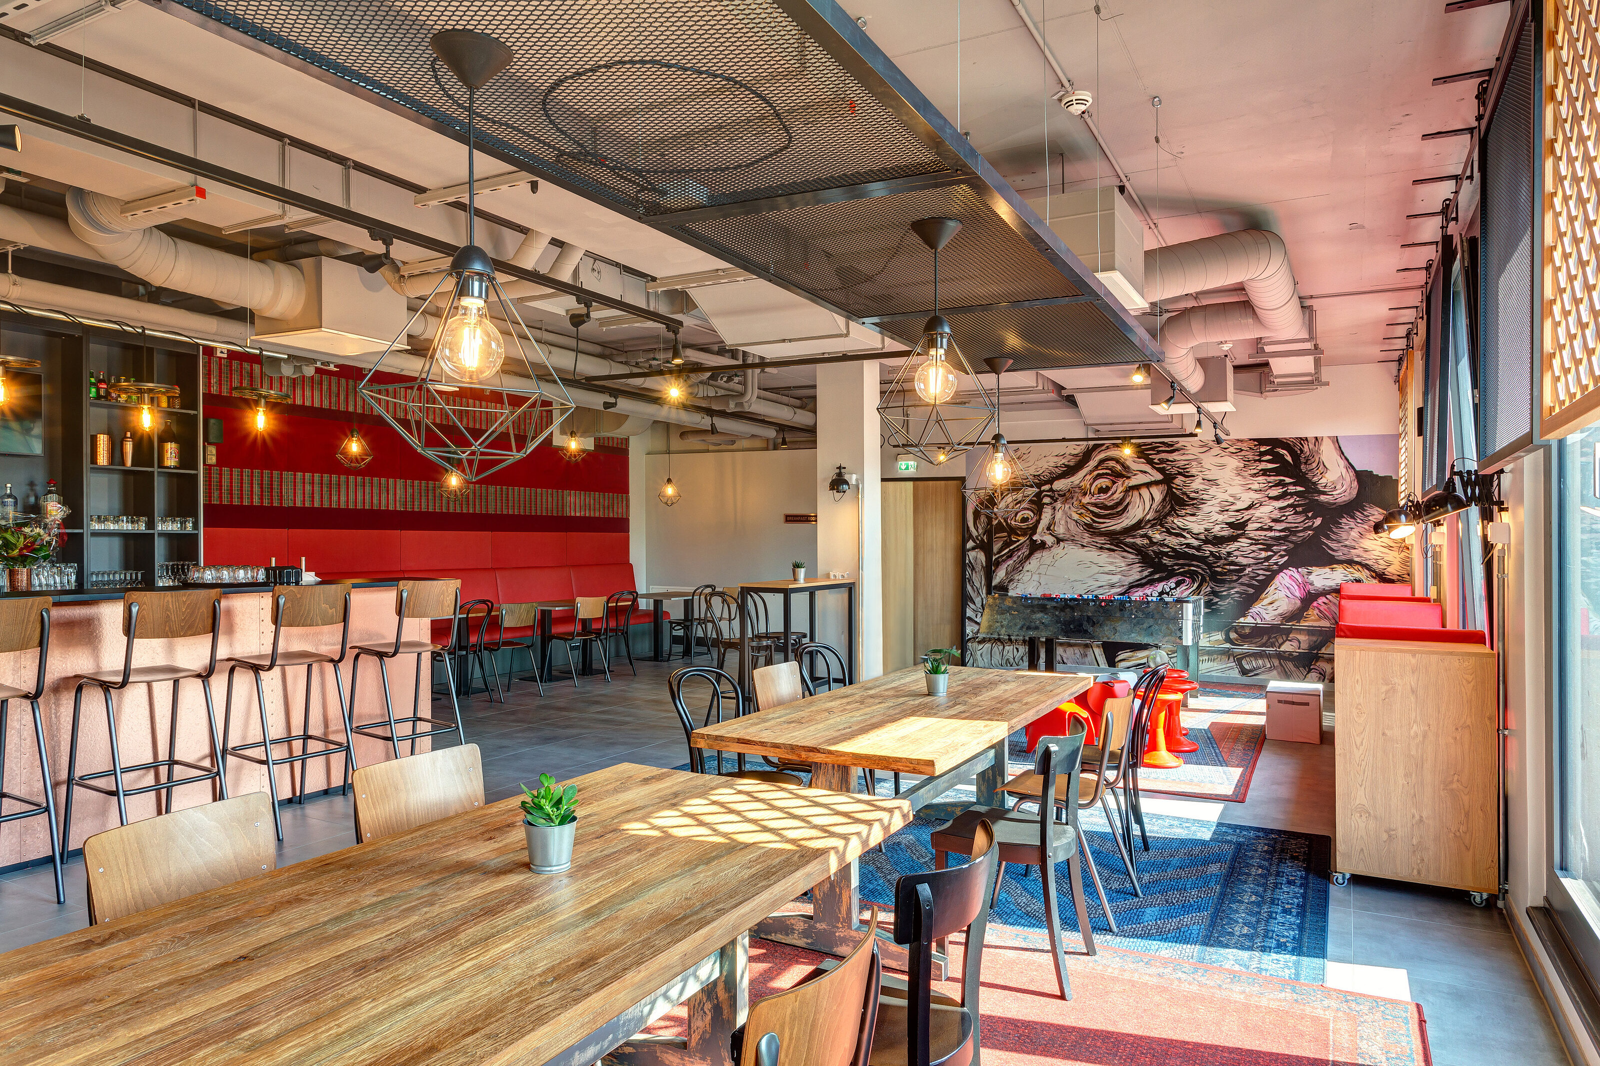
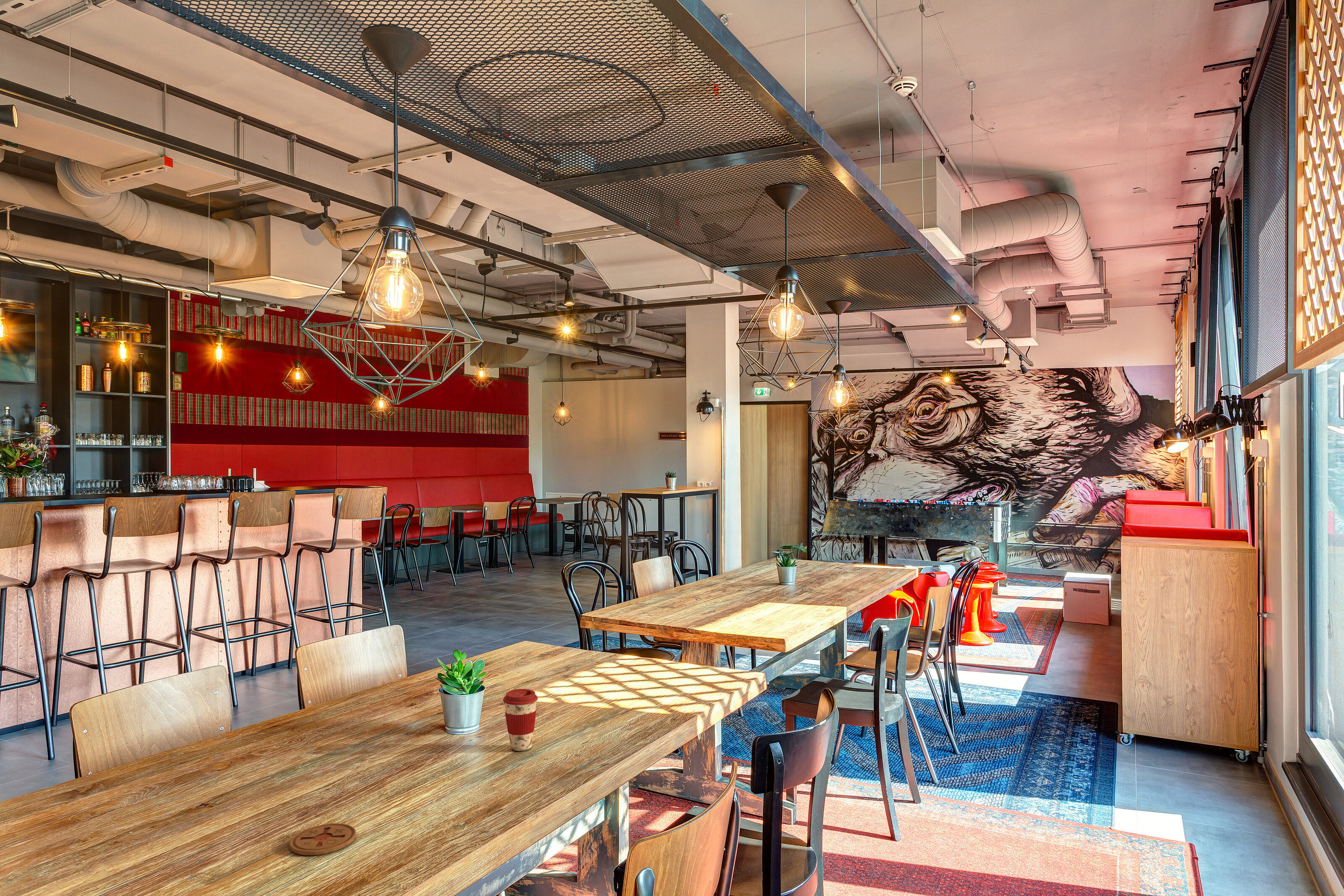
+ coaster [289,823,357,856]
+ coffee cup [503,689,538,751]
